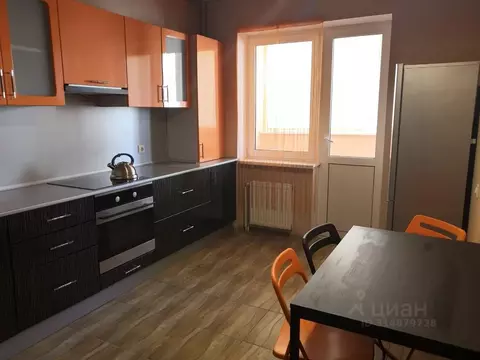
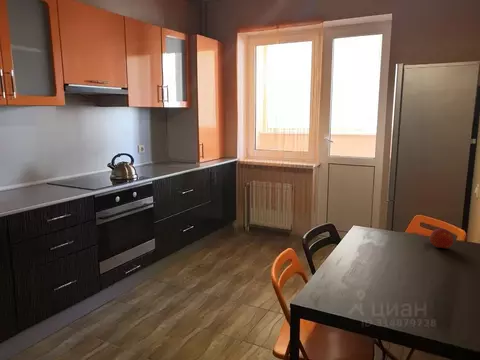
+ fruit [429,227,454,250]
